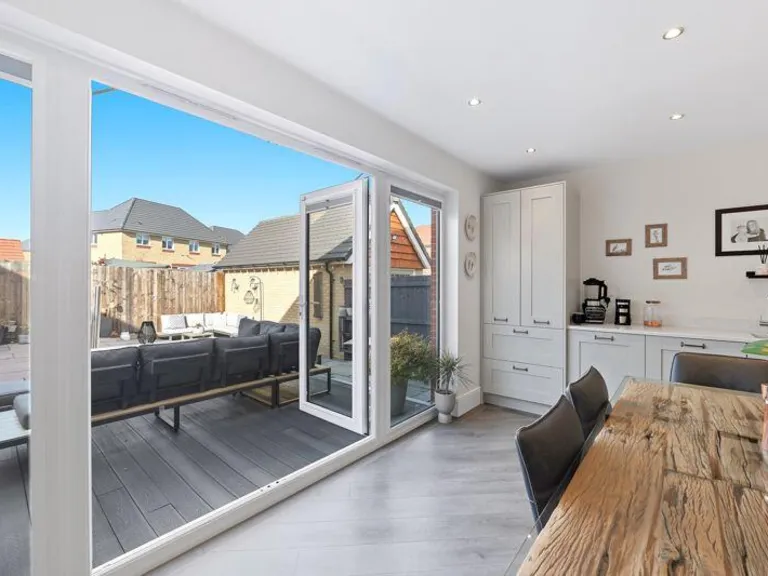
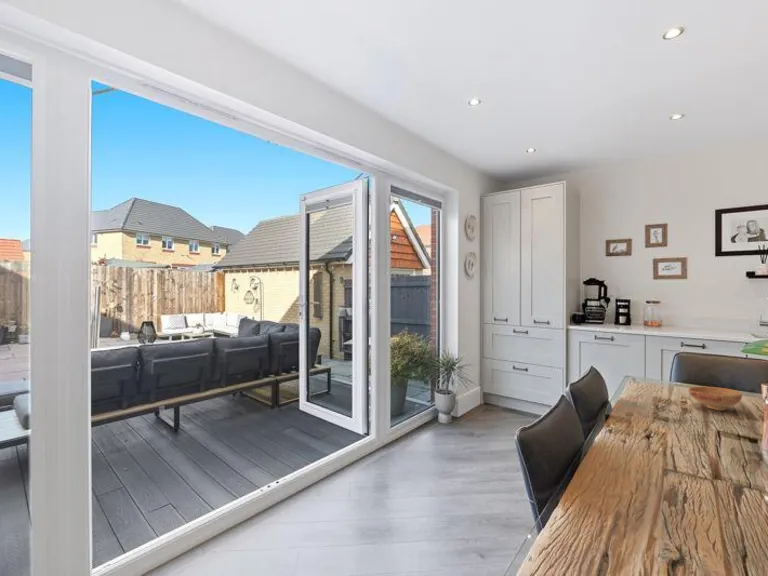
+ bowl [688,386,743,411]
